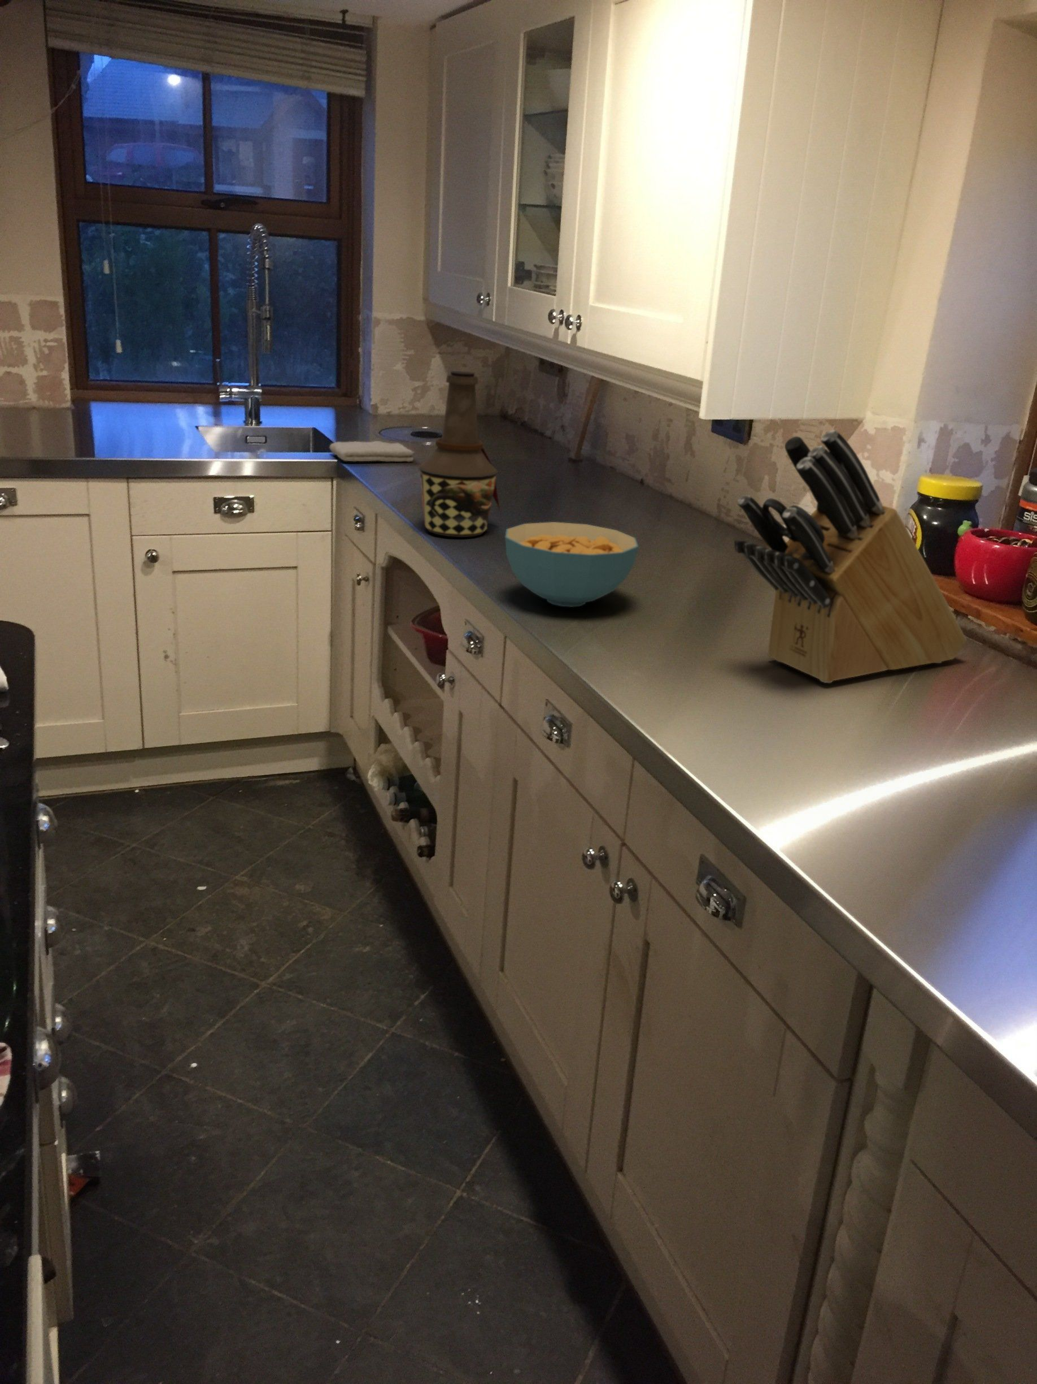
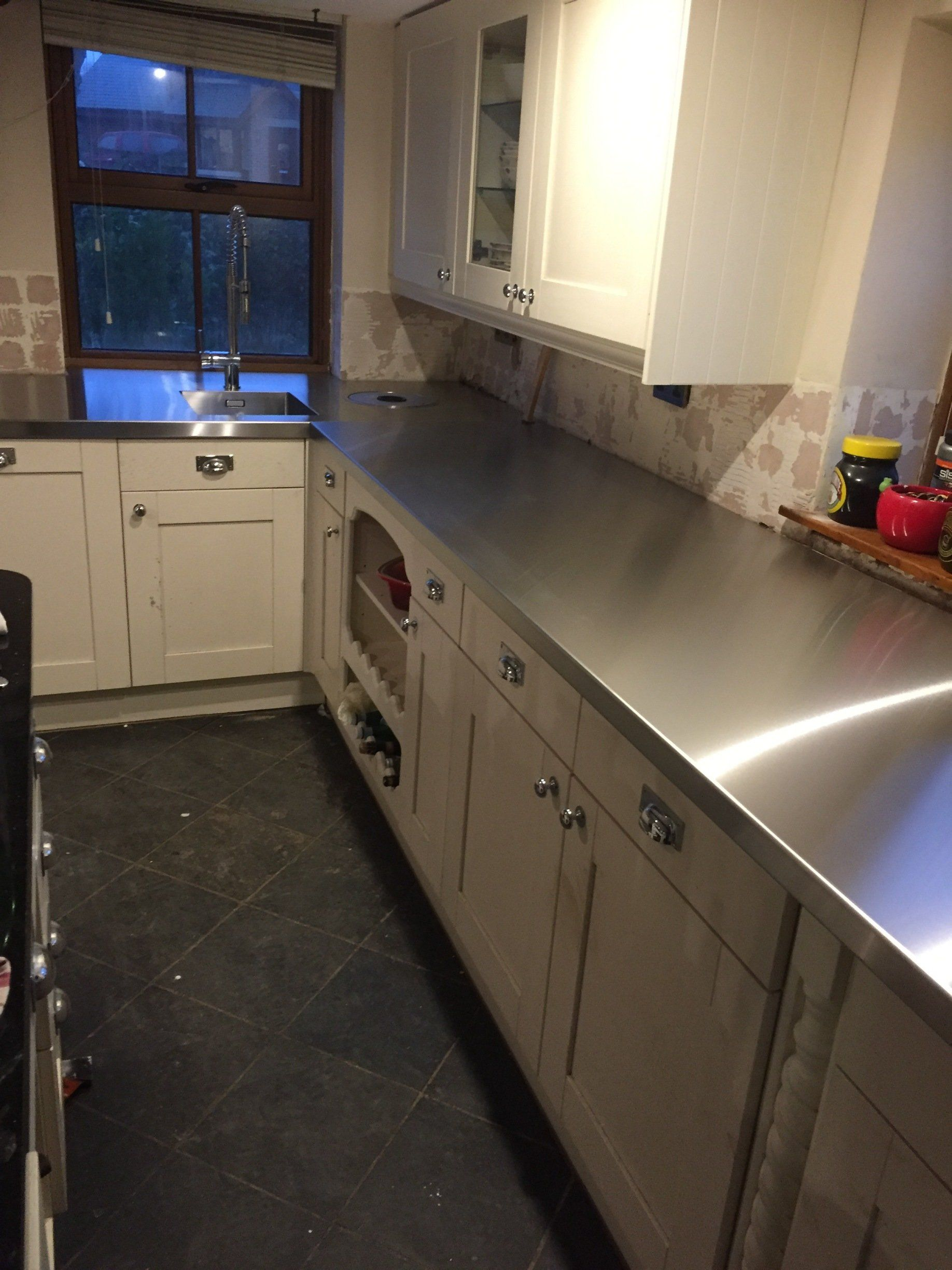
- bottle [418,371,501,537]
- washcloth [329,440,415,462]
- cereal bowl [504,521,638,608]
- knife block [734,429,967,683]
